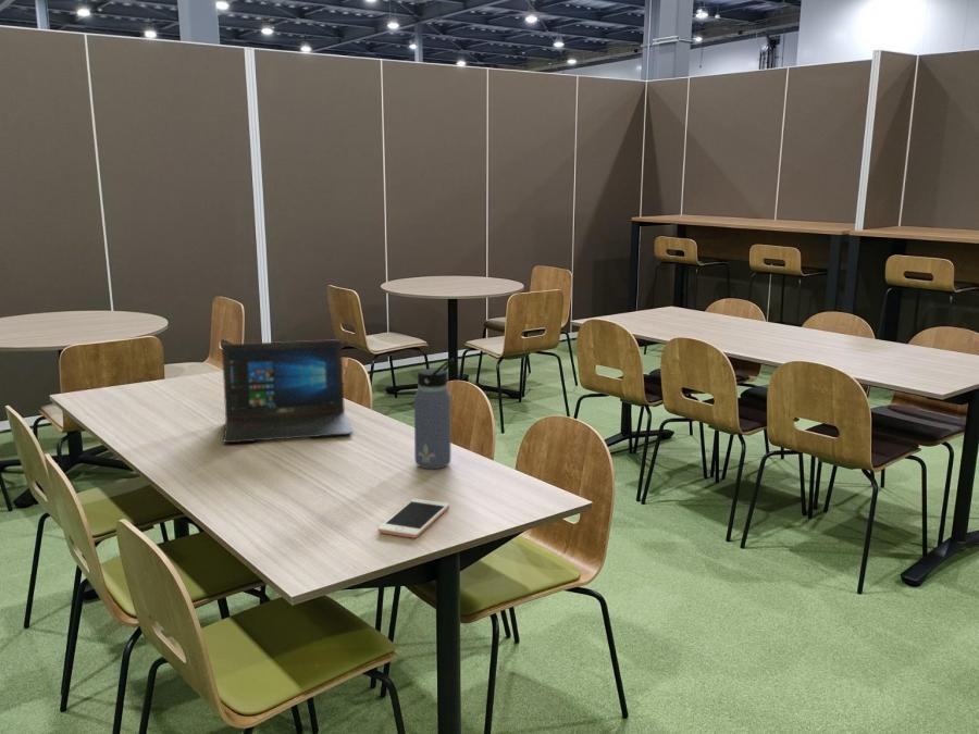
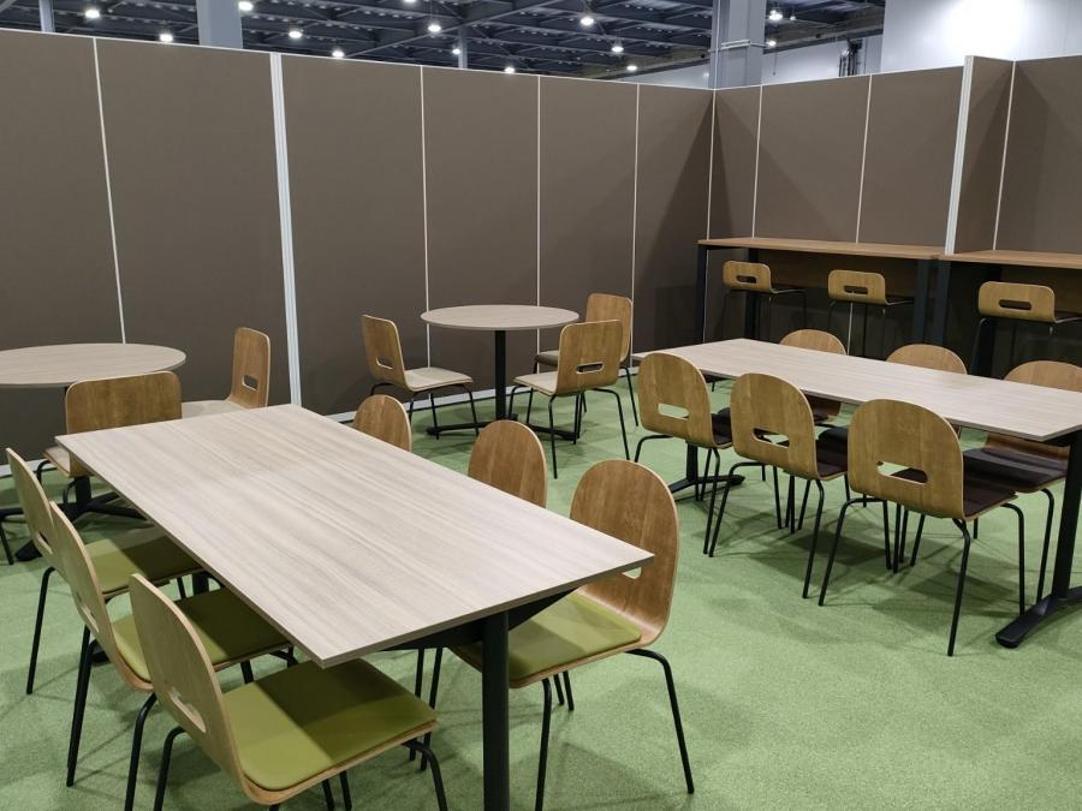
- laptop [221,338,354,444]
- water bottle [413,357,455,470]
- cell phone [377,498,450,539]
